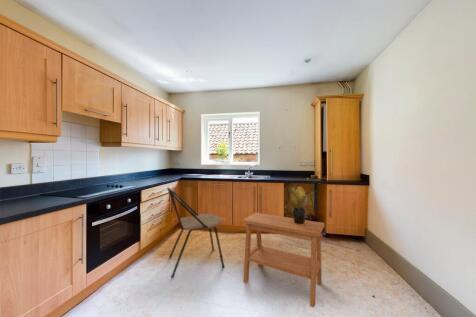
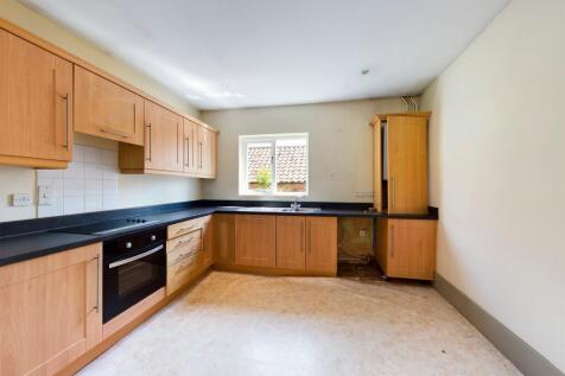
- side table [242,212,326,308]
- potted plant [289,185,315,224]
- dining chair [166,187,225,279]
